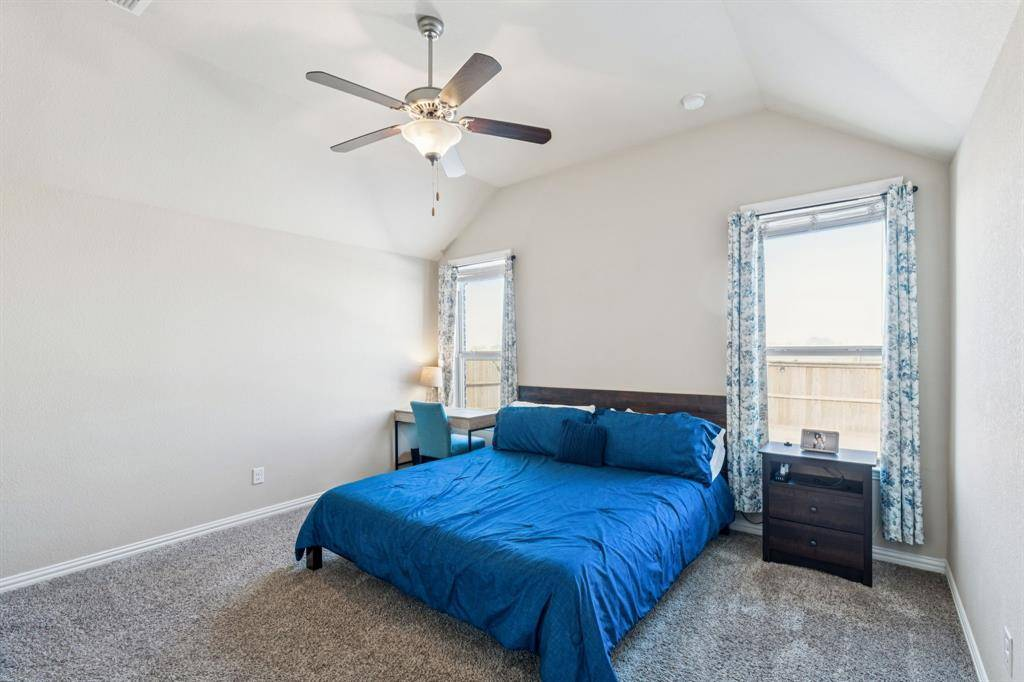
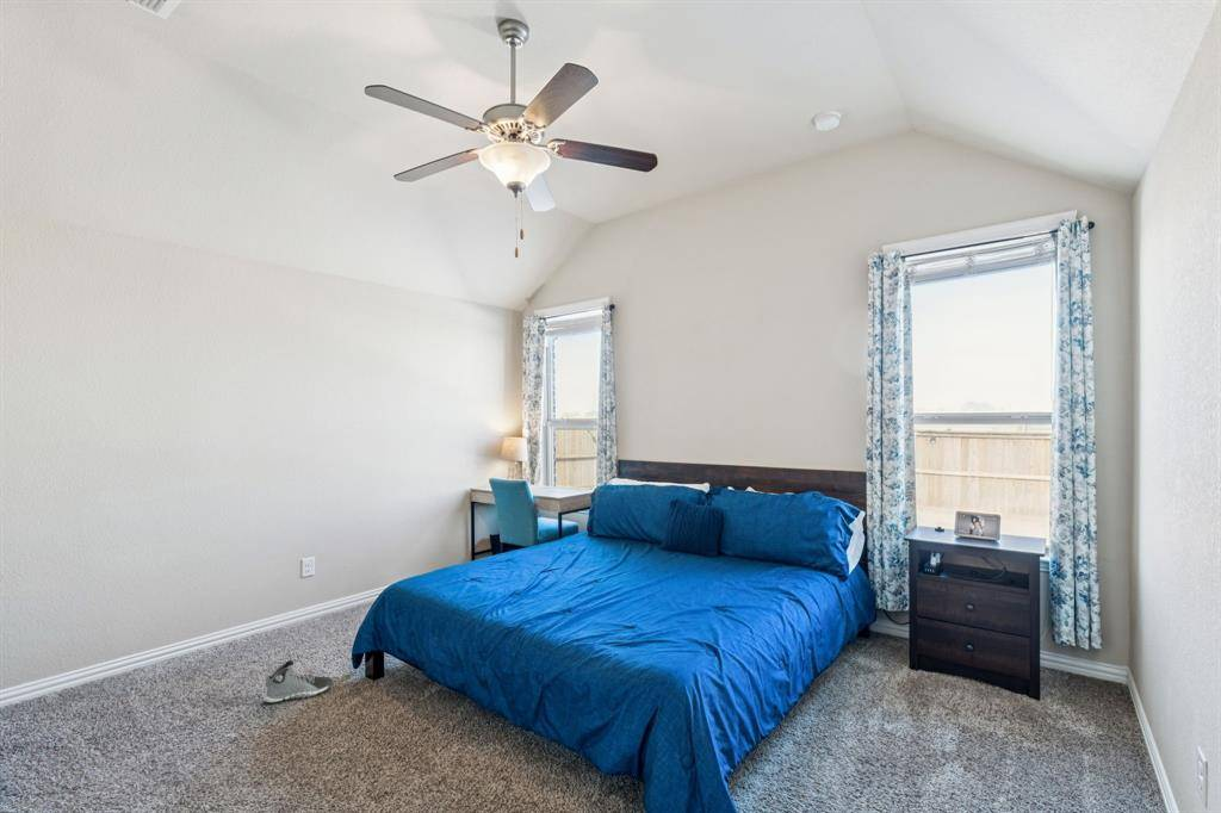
+ sneaker [262,659,334,705]
